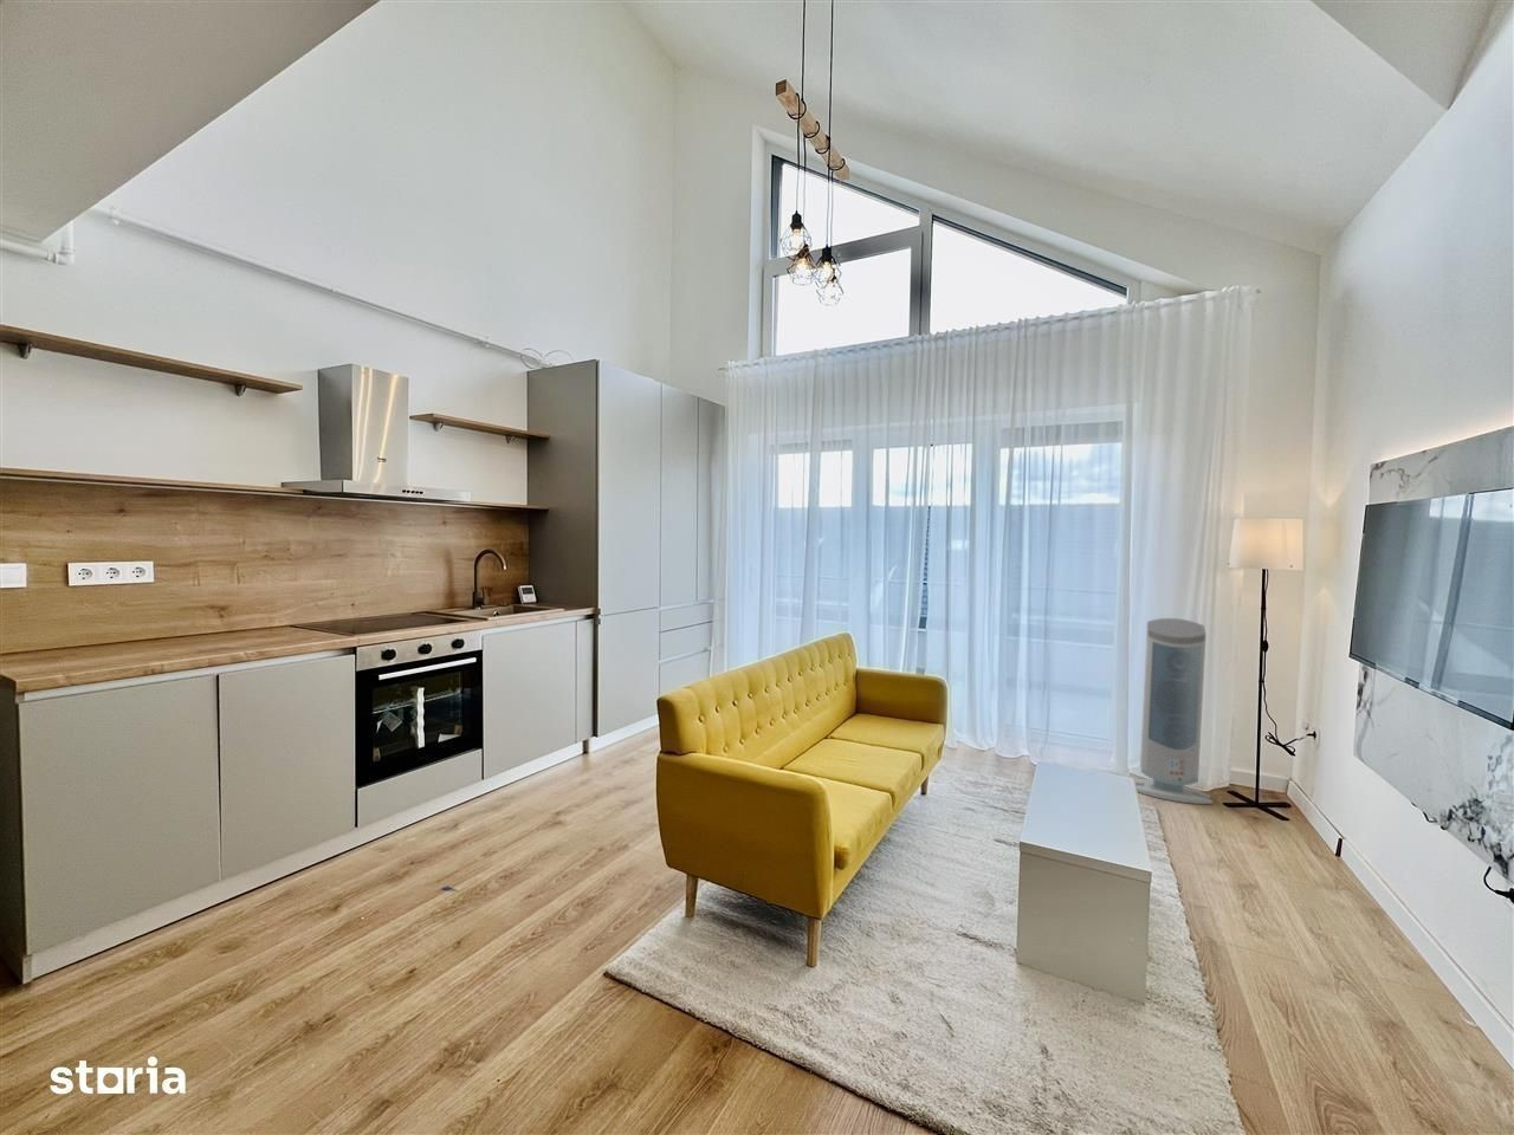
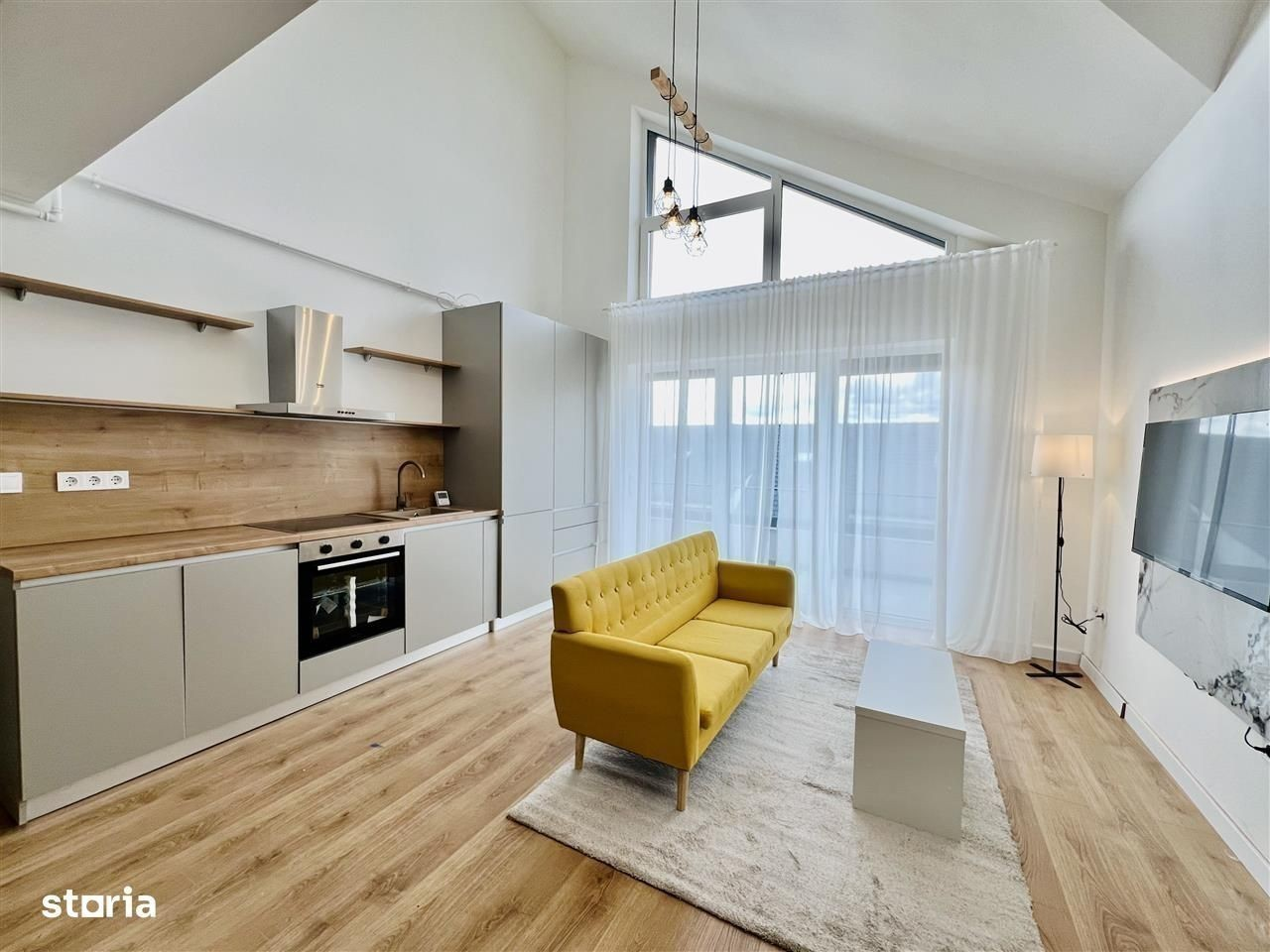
- air purifier [1133,618,1214,805]
